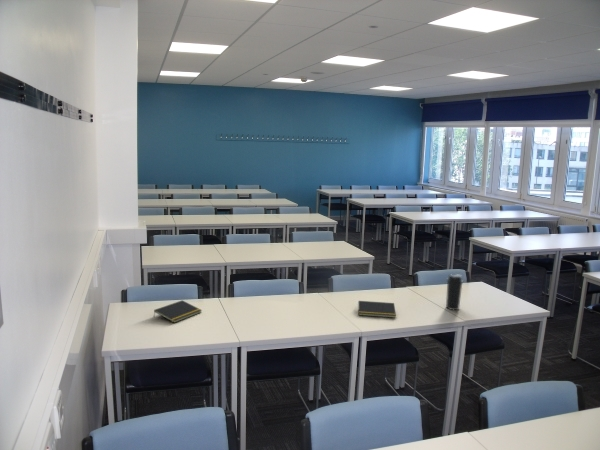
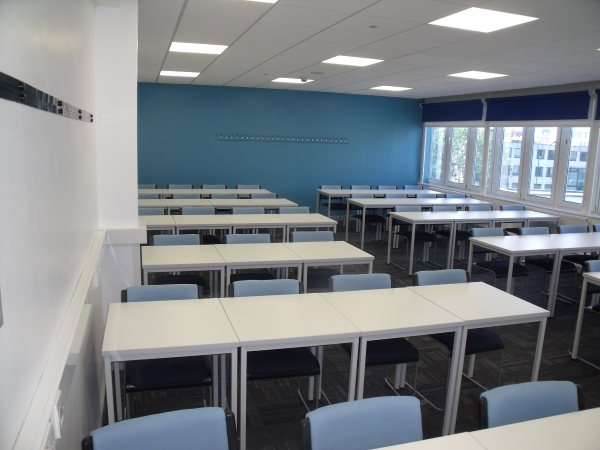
- notepad [152,299,203,324]
- water bottle [445,273,464,311]
- notepad [358,300,397,319]
